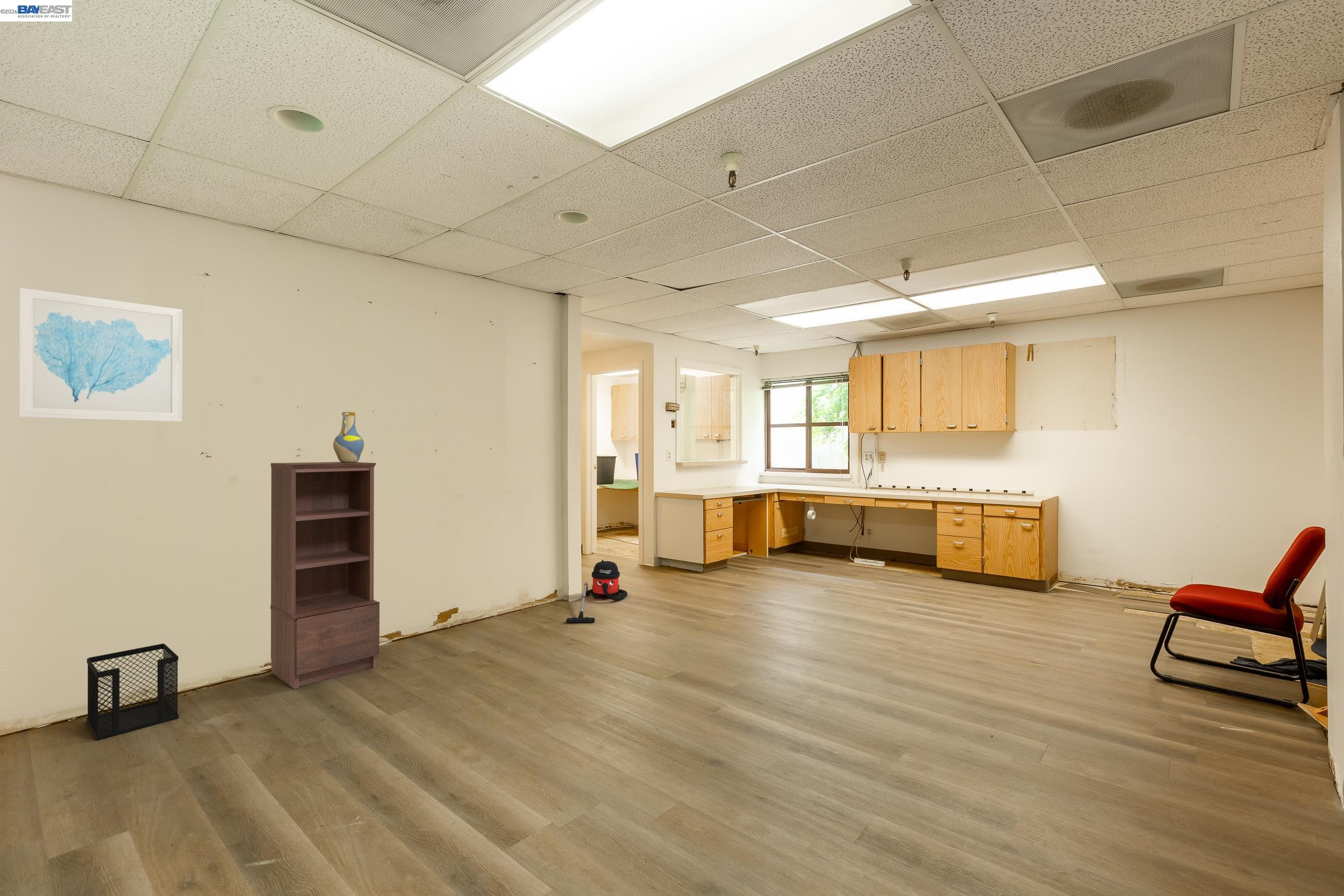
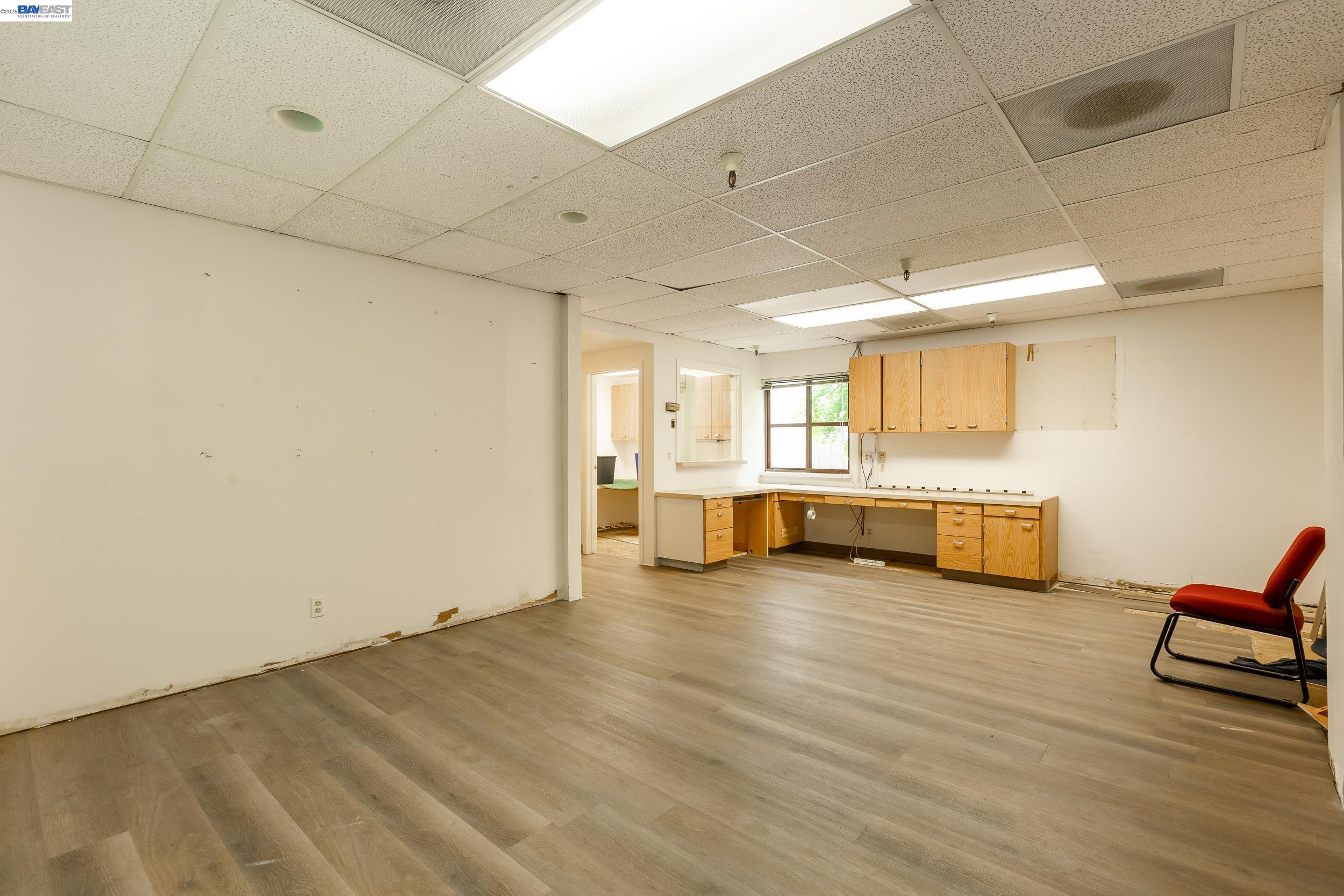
- wastebasket [86,643,179,741]
- vacuum cleaner [566,560,628,622]
- shelving unit [270,462,380,690]
- wall art [18,287,183,422]
- vase [333,412,364,463]
